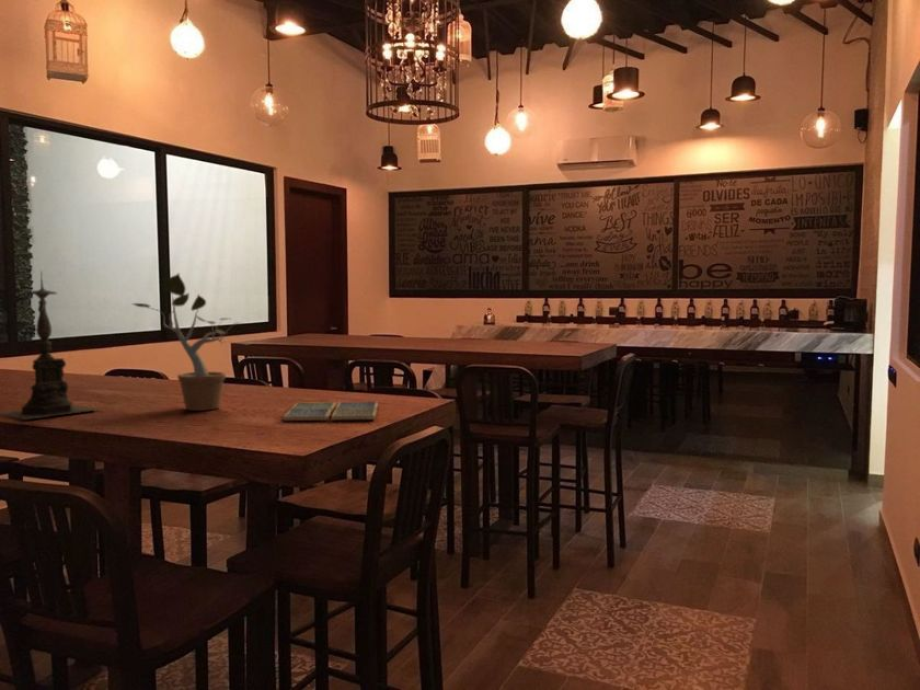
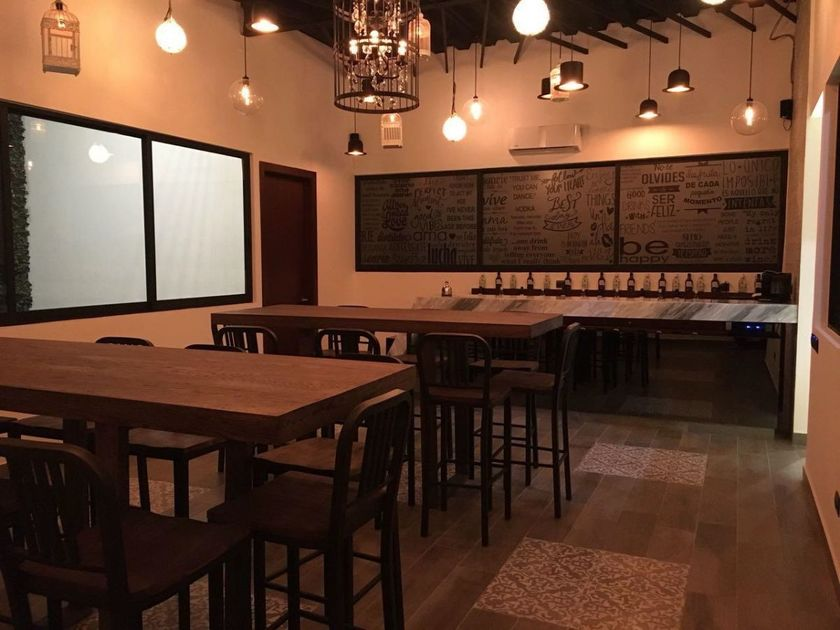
- drink coaster [283,401,379,422]
- candle holder [0,271,99,421]
- potted plant [130,272,256,412]
